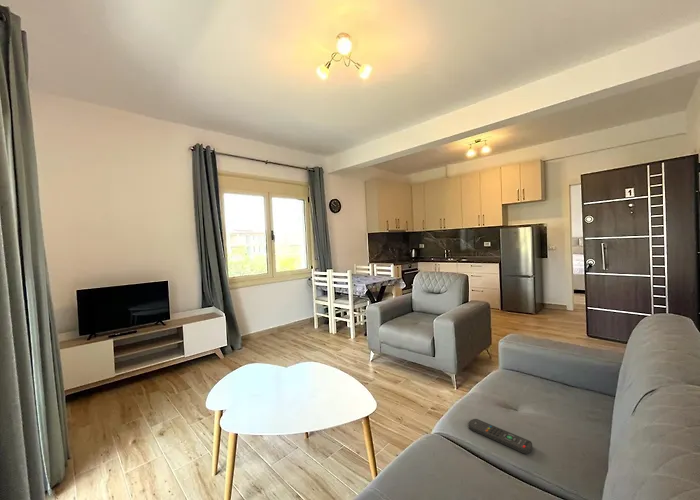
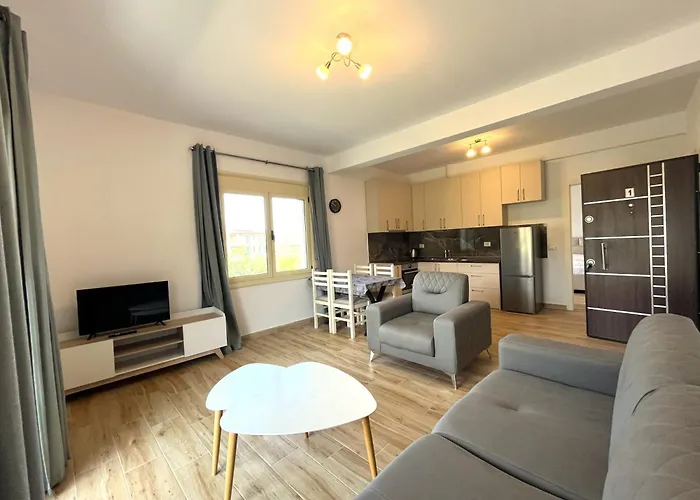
- remote control [467,418,533,455]
